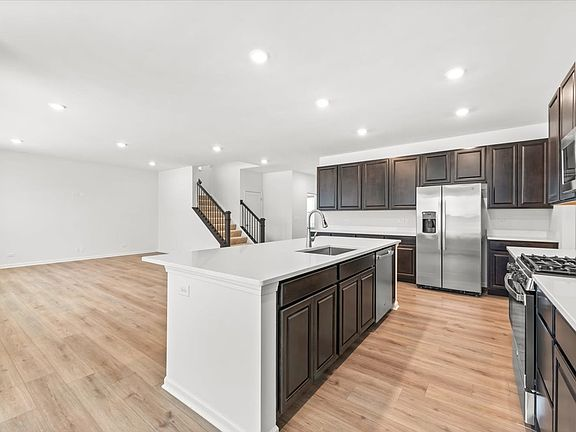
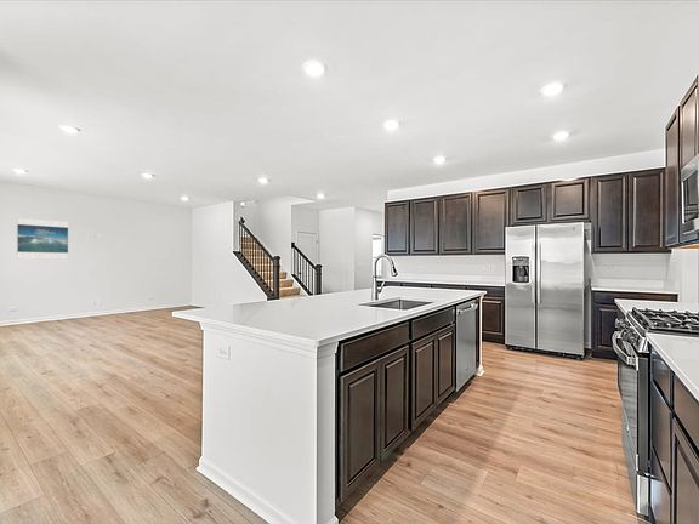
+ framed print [16,217,69,260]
